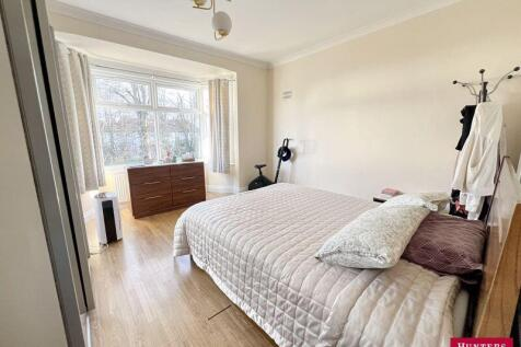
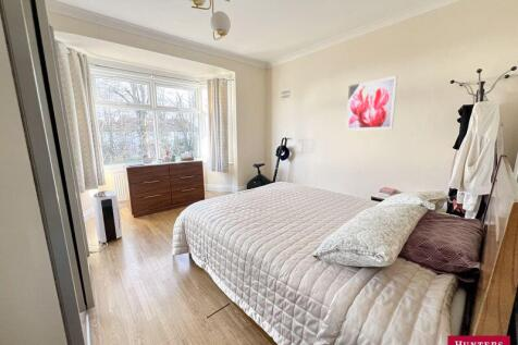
+ wall art [345,75,398,132]
